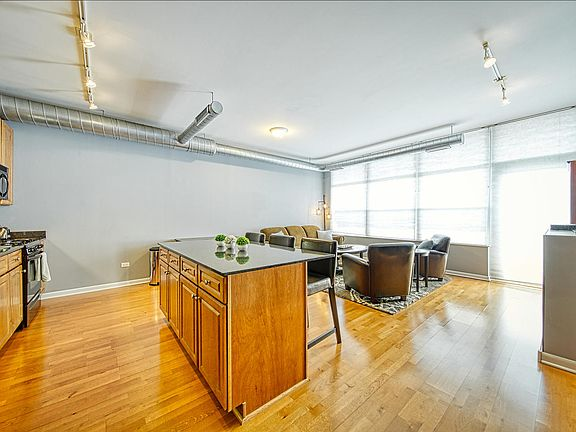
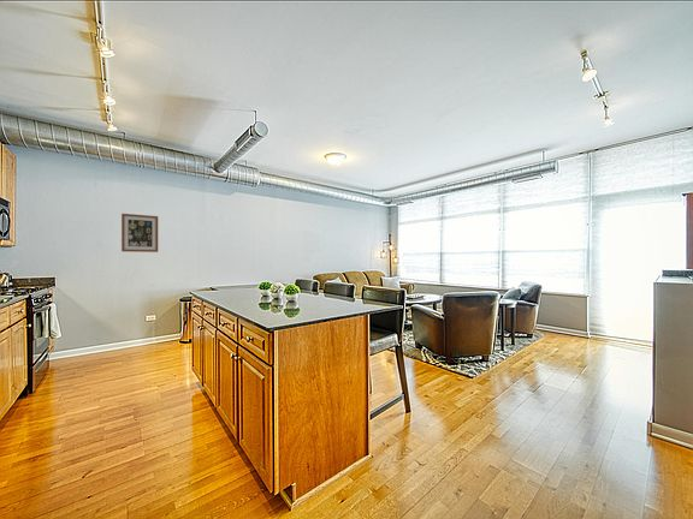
+ wall art [120,213,159,253]
